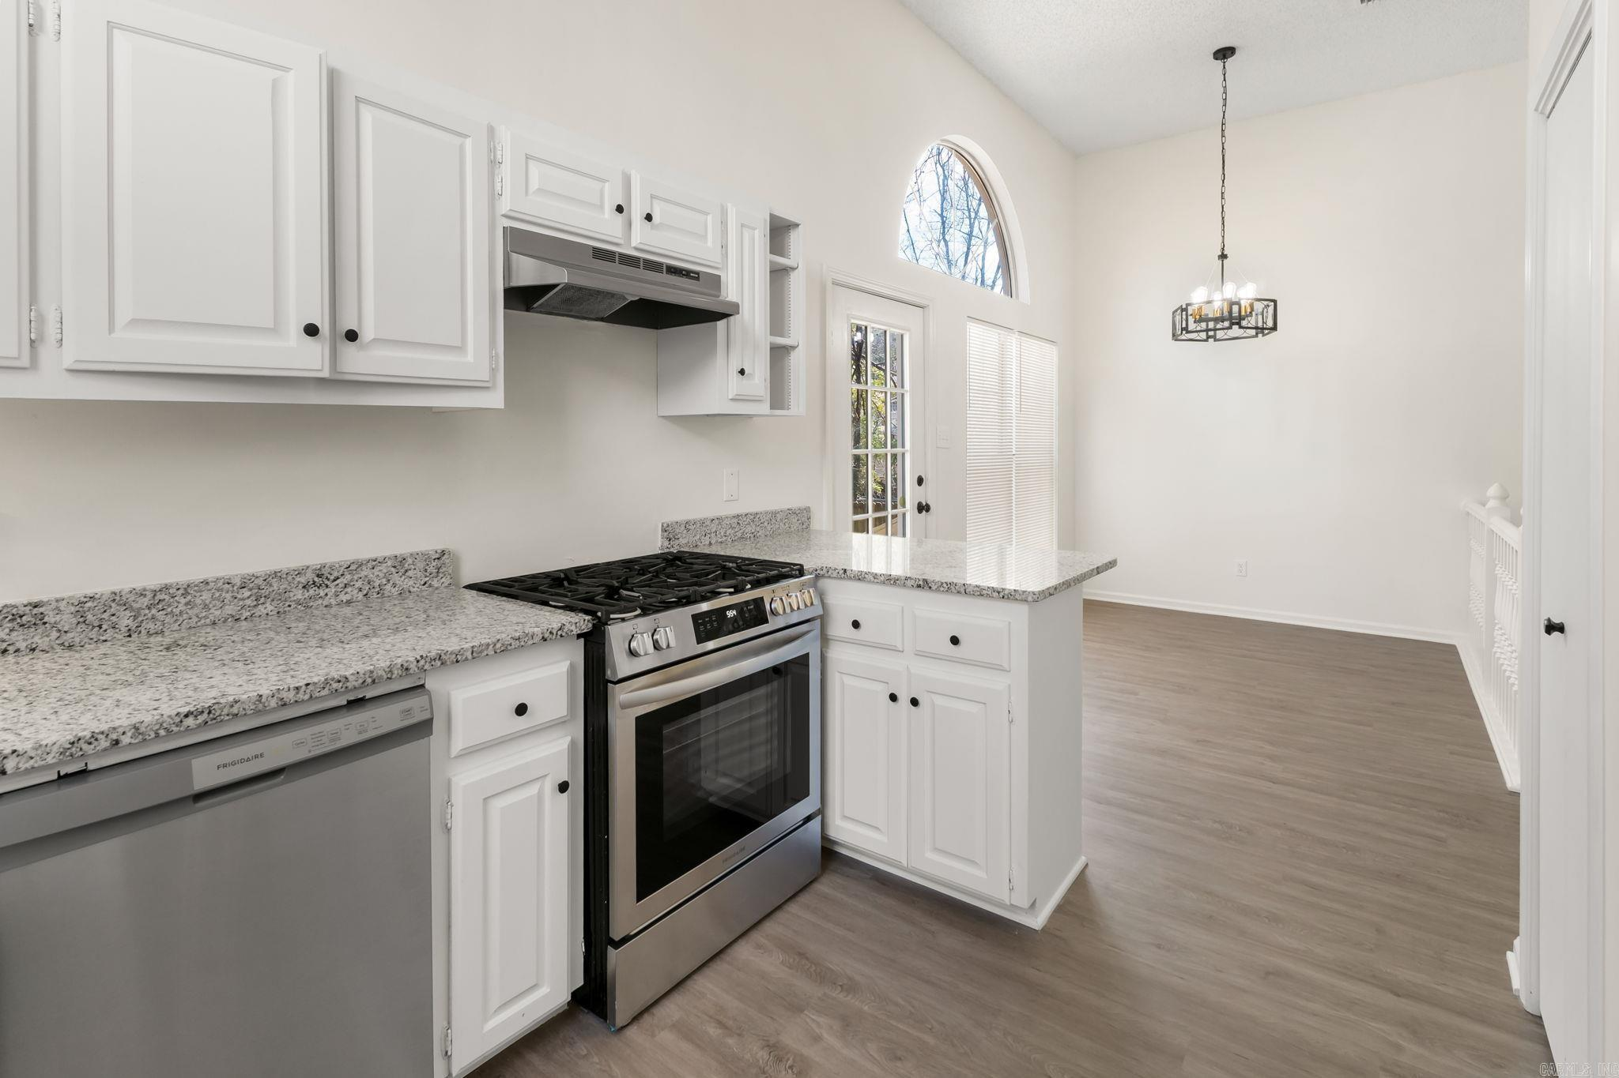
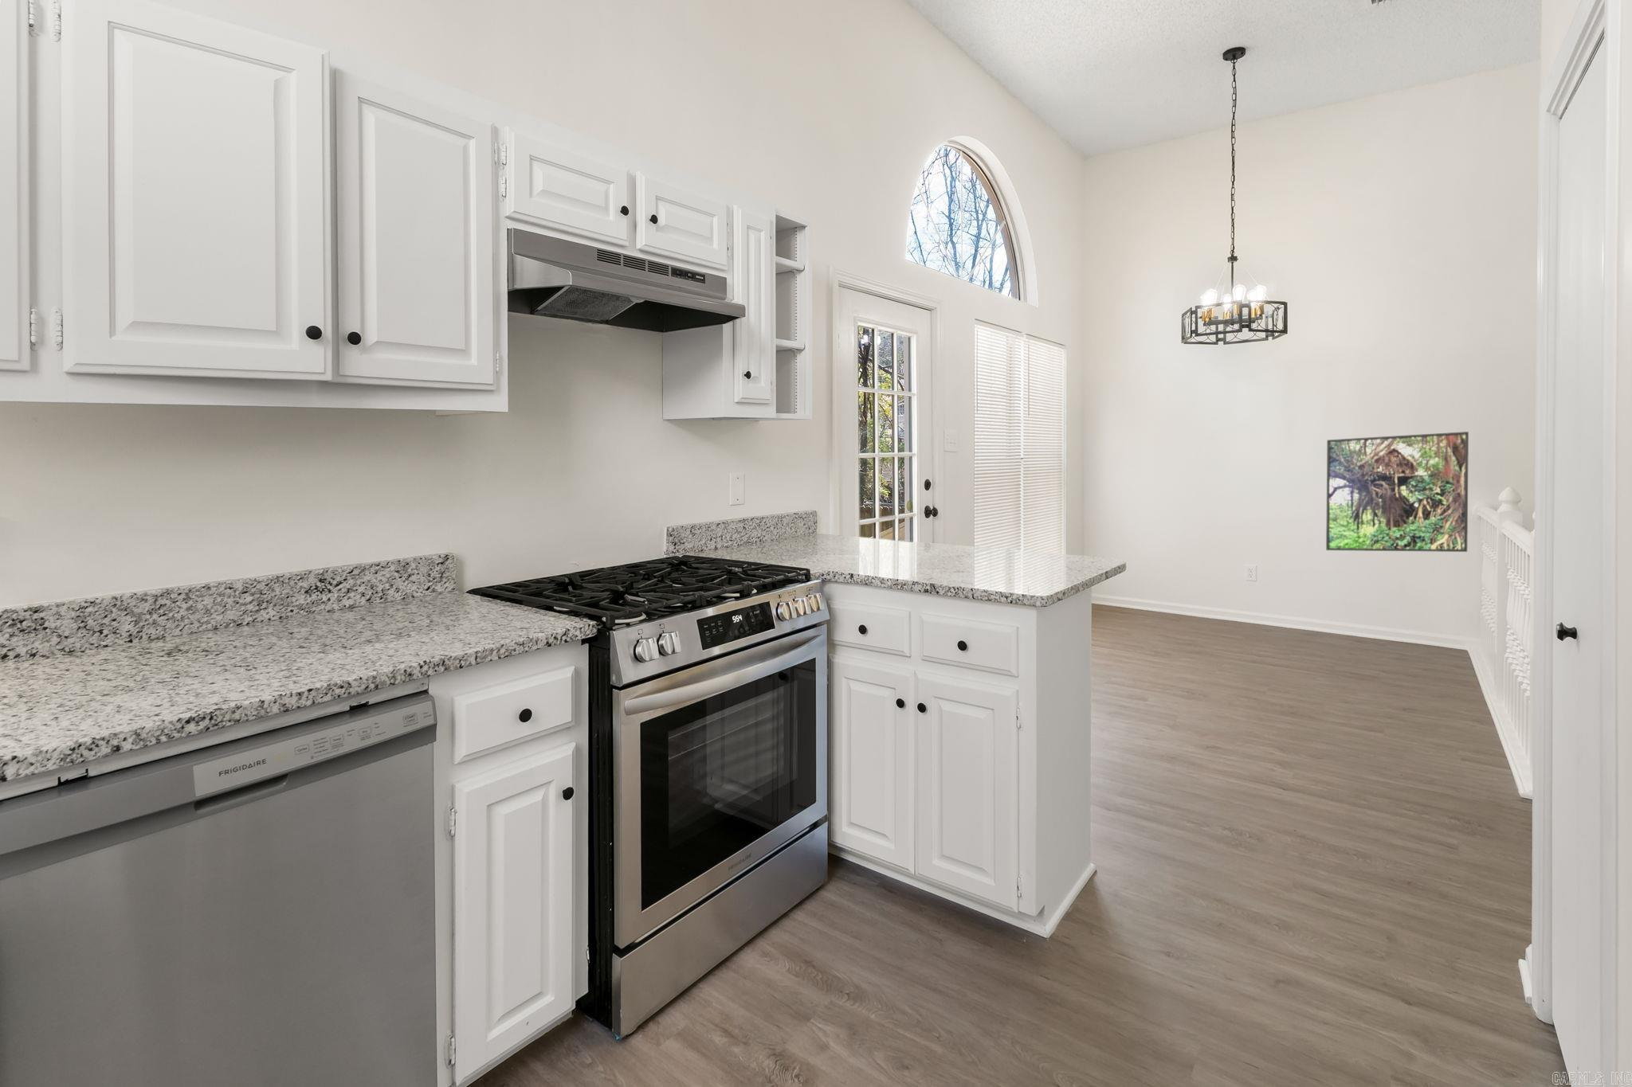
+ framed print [1325,431,1469,553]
